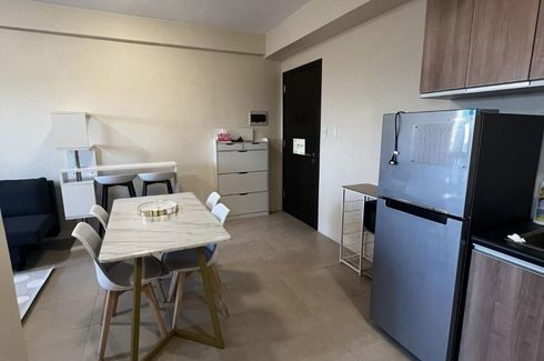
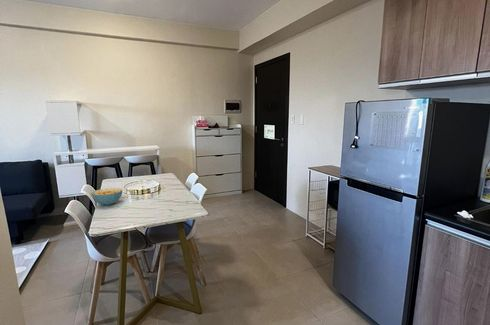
+ cereal bowl [91,187,123,206]
